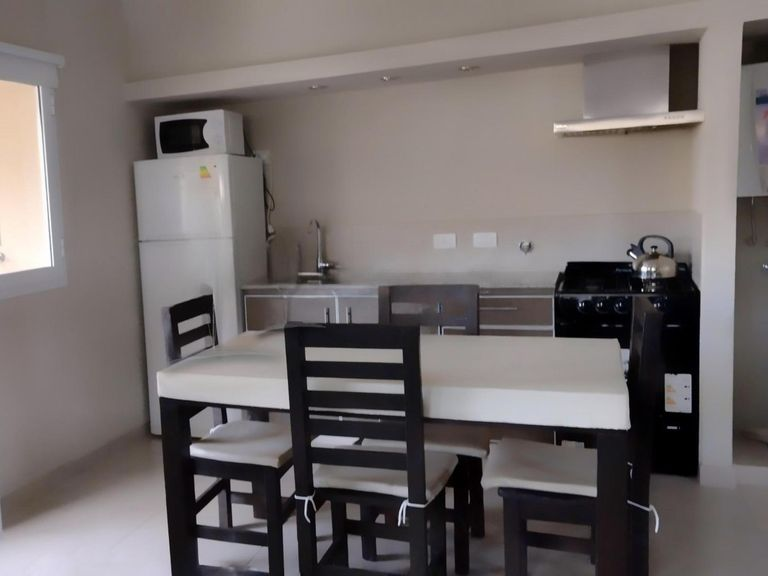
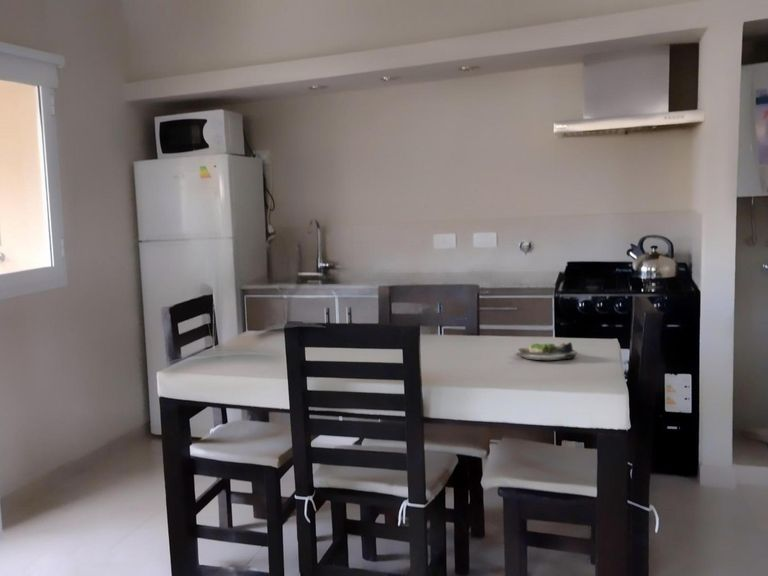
+ salad plate [516,341,579,361]
